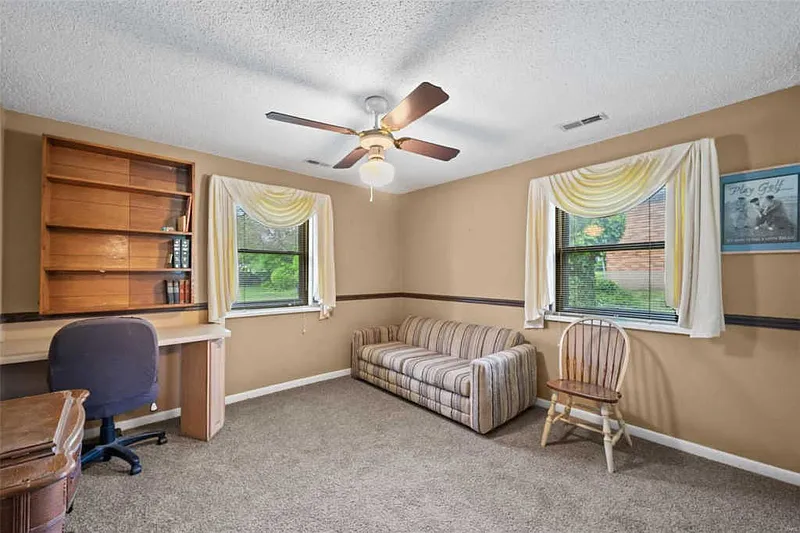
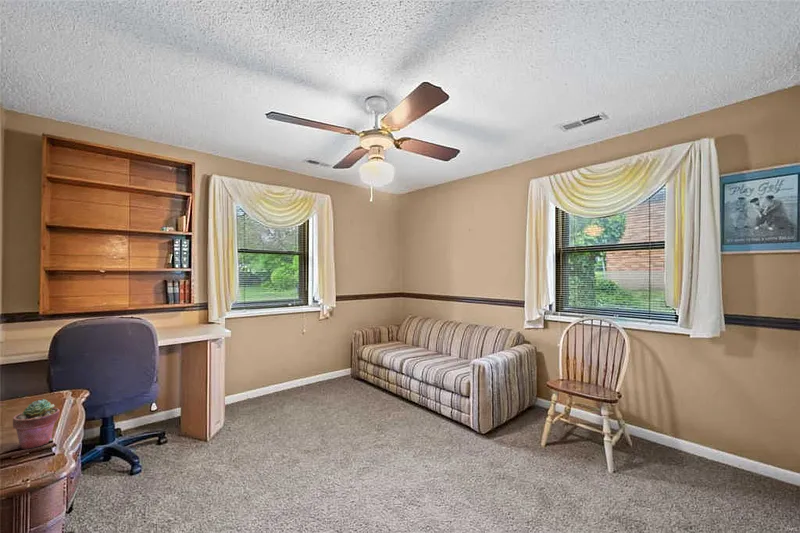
+ potted succulent [12,398,61,450]
